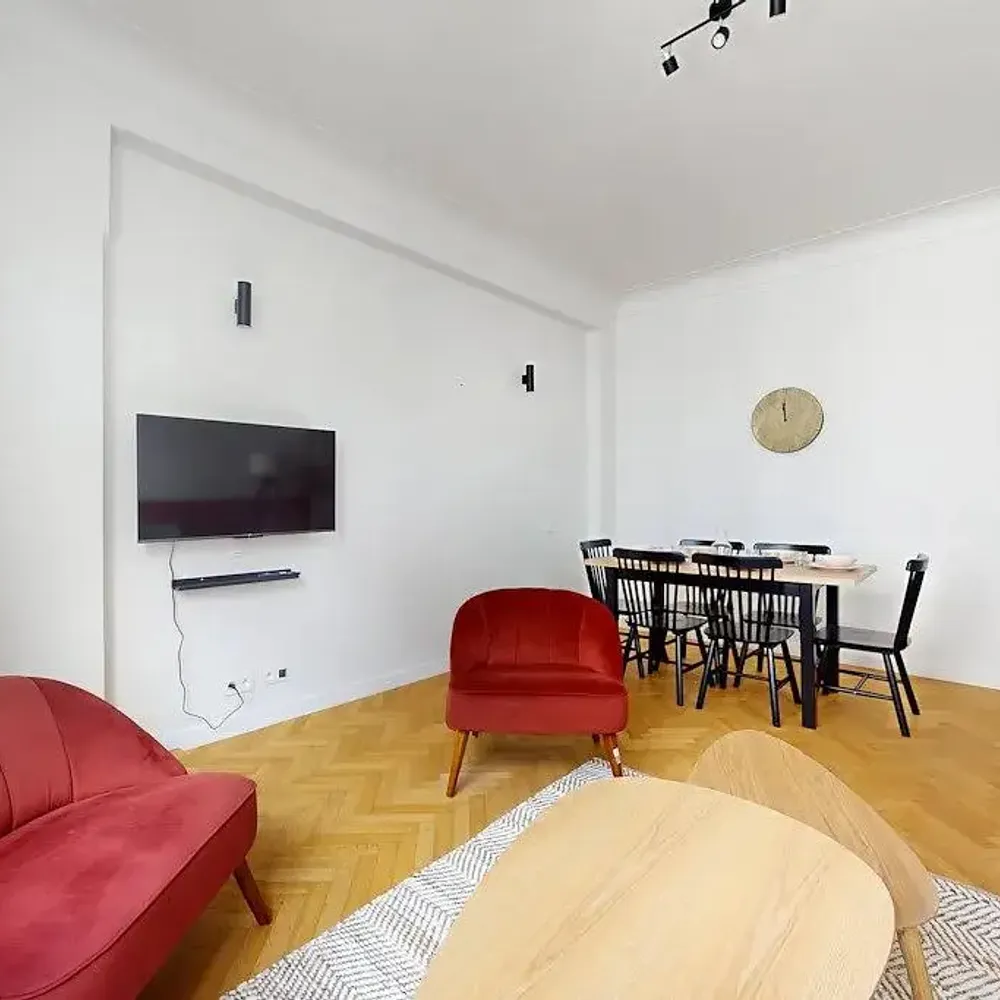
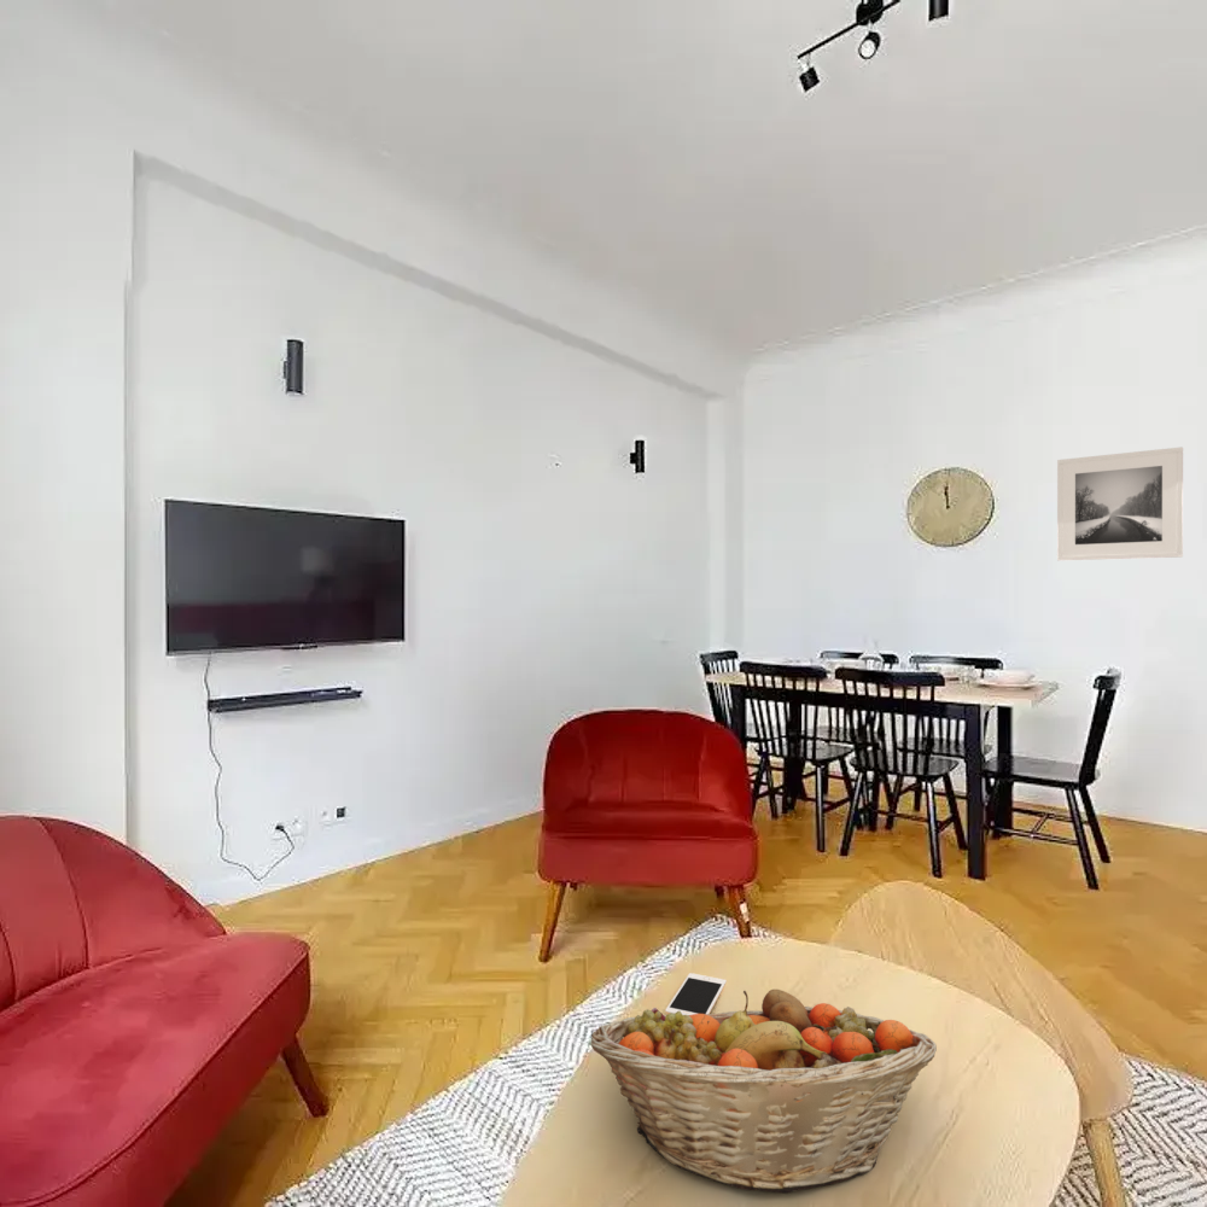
+ cell phone [664,972,728,1015]
+ fruit basket [590,989,938,1194]
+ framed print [1056,447,1184,562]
